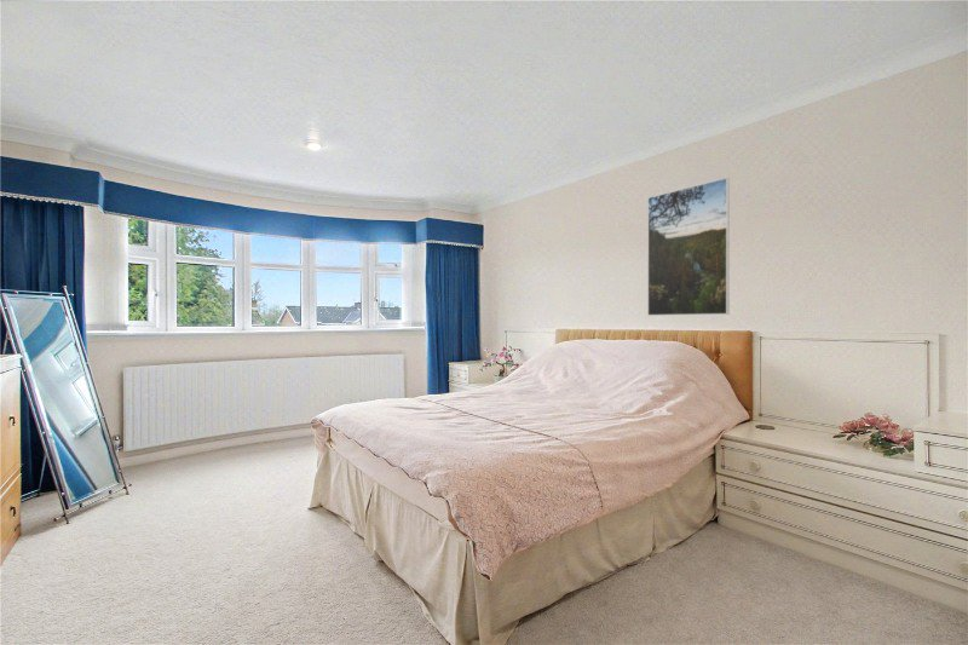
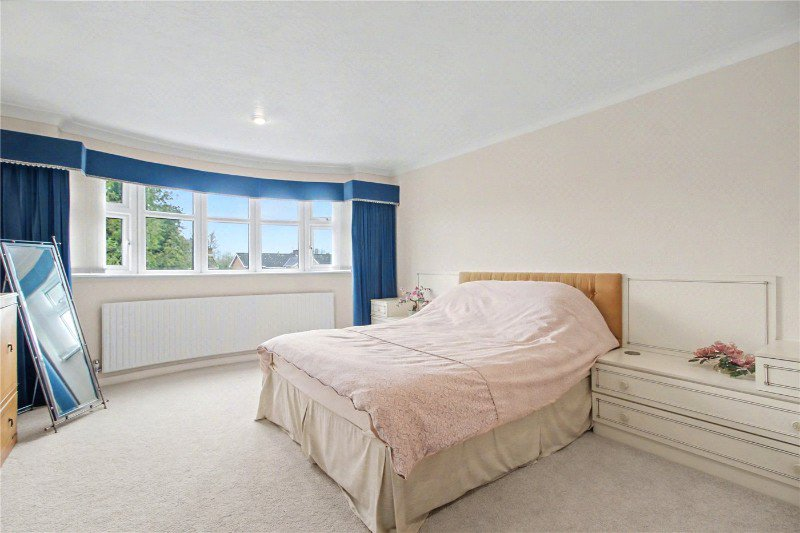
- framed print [646,177,731,317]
